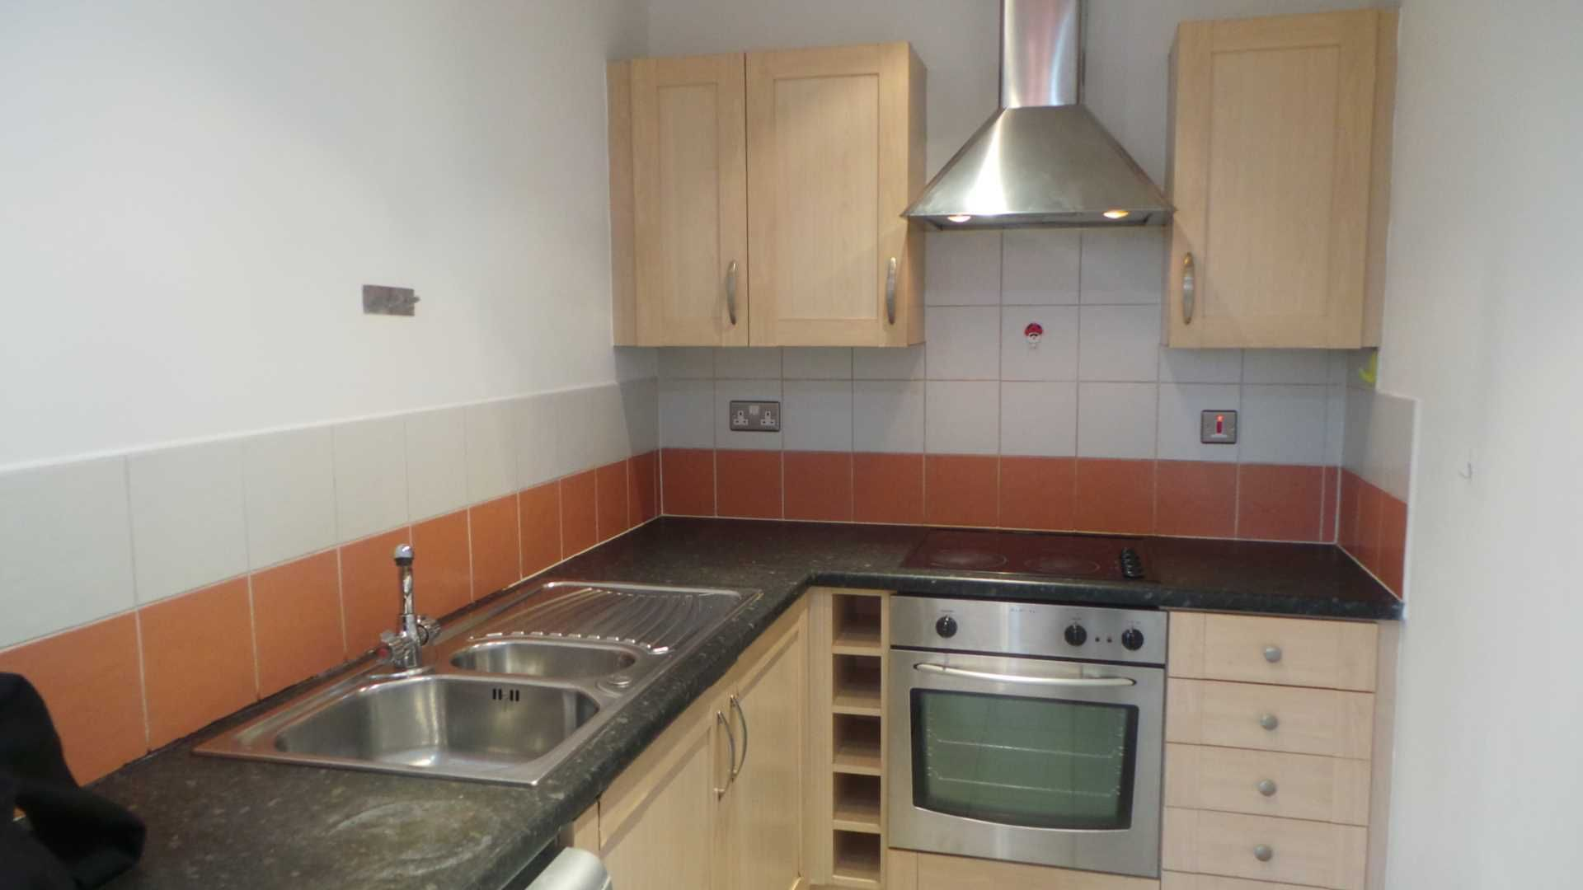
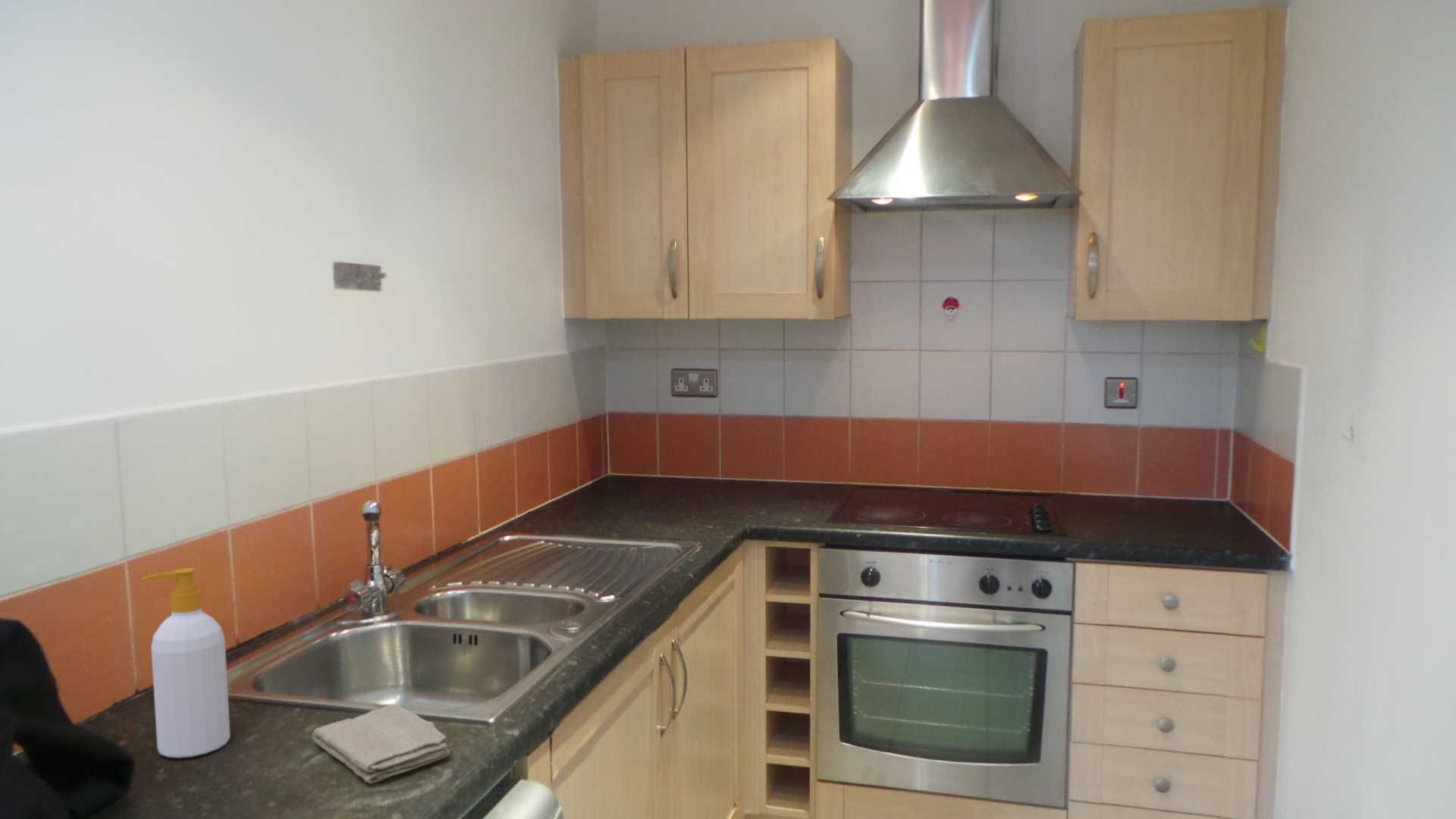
+ washcloth [311,704,451,784]
+ soap bottle [140,567,231,758]
